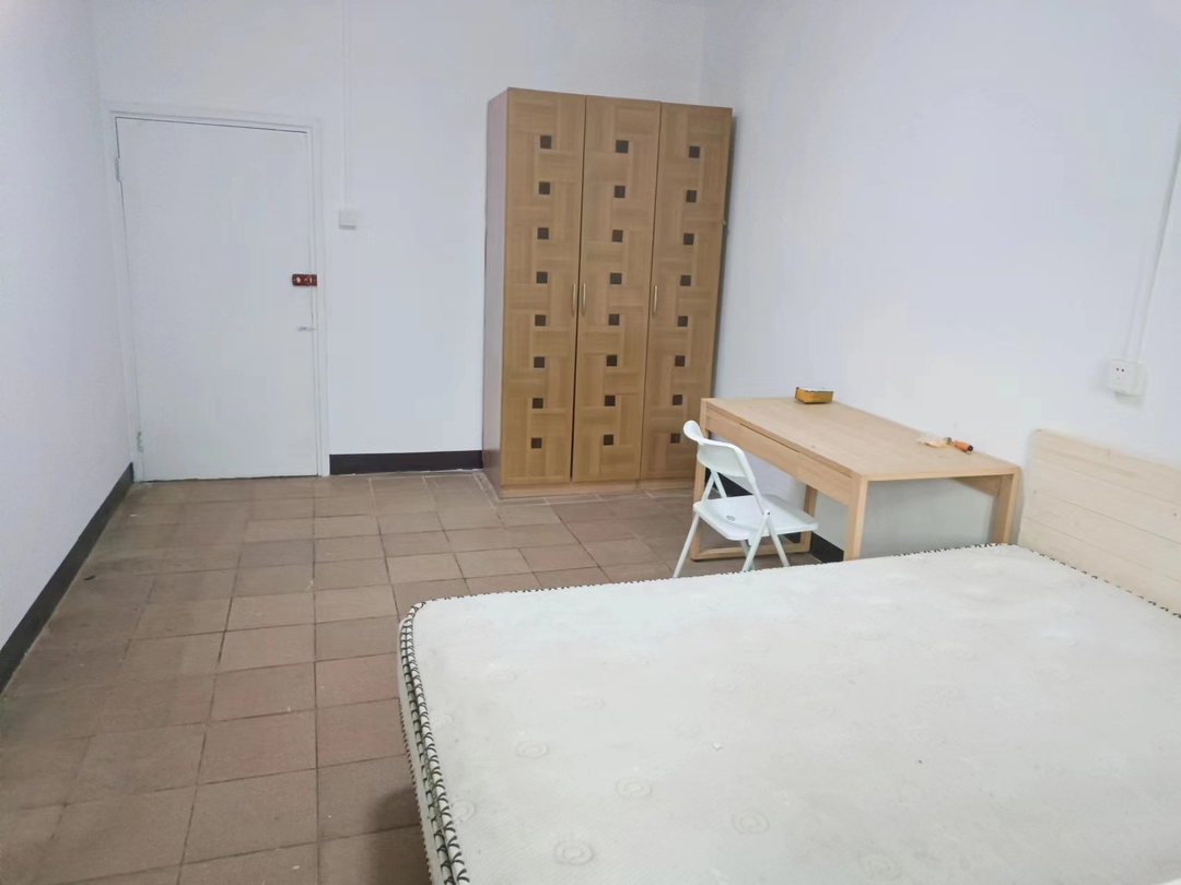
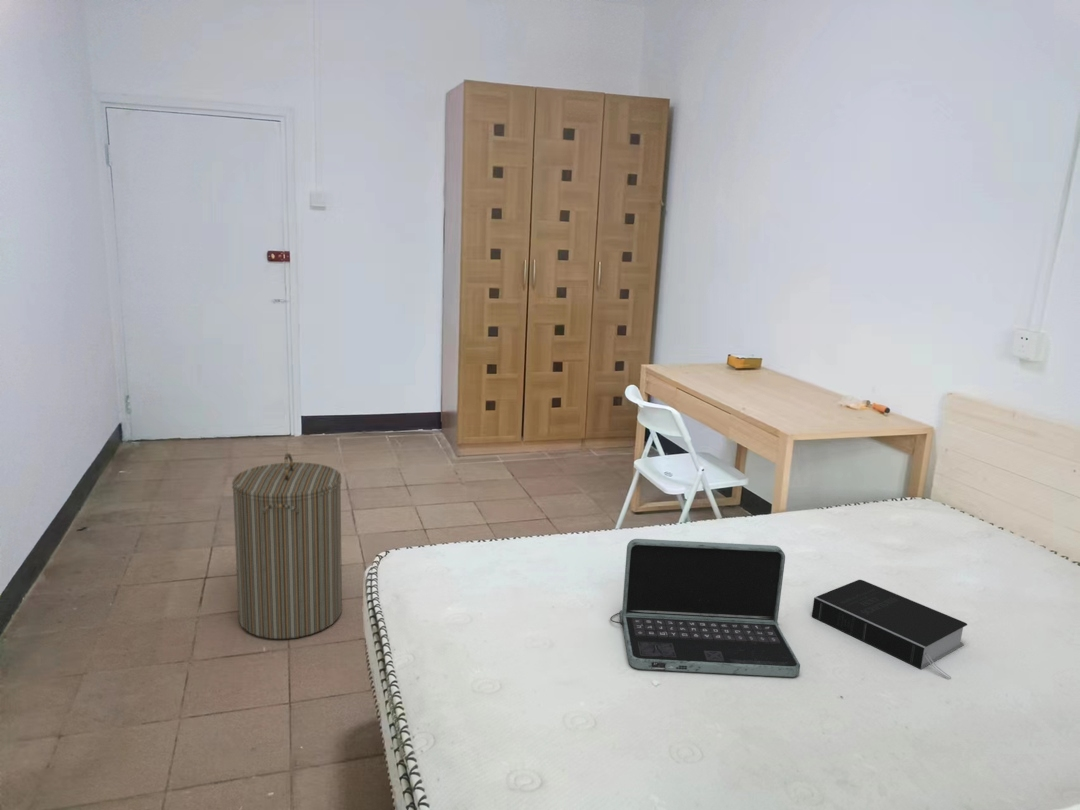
+ book [811,579,968,679]
+ laundry hamper [231,452,343,640]
+ laptop [609,538,801,678]
